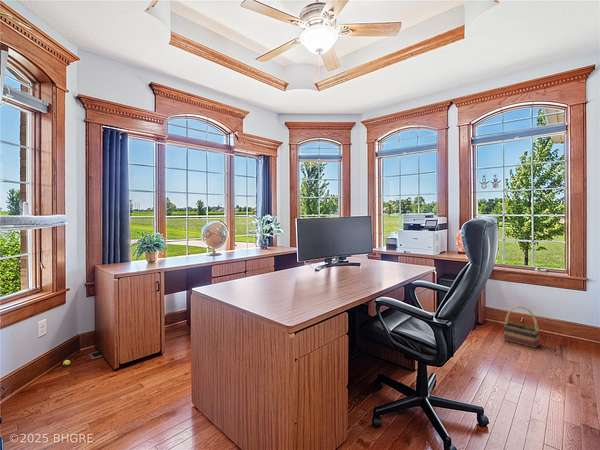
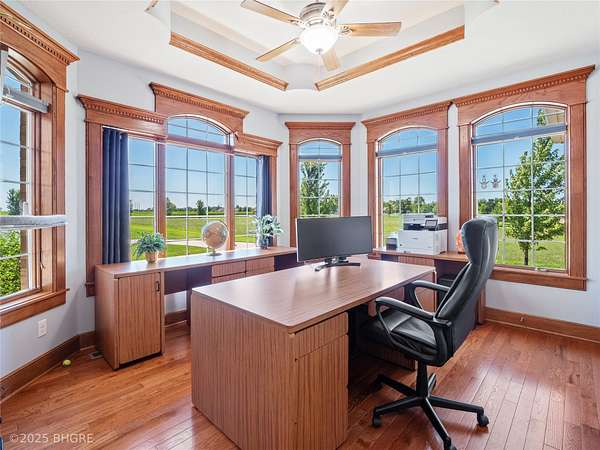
- basket [503,305,541,349]
